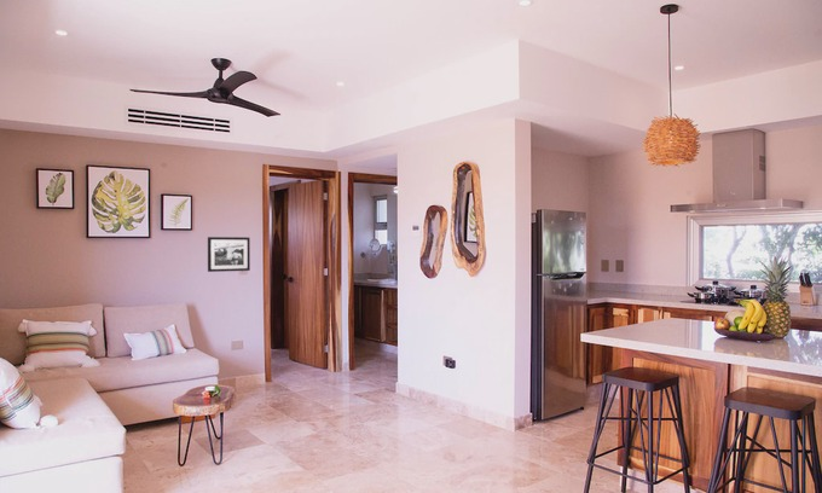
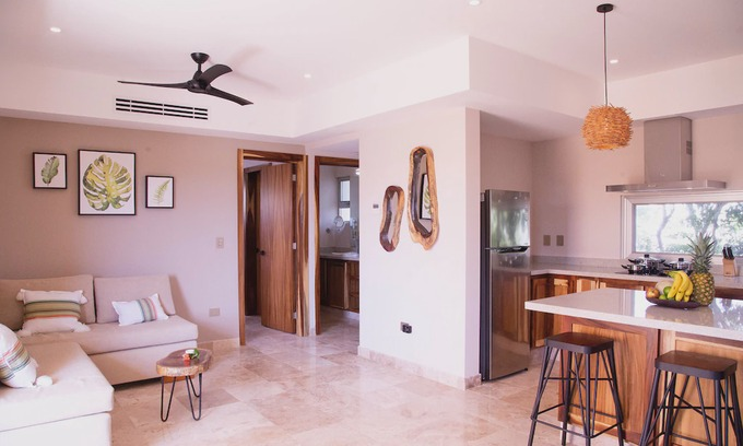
- picture frame [207,236,251,273]
